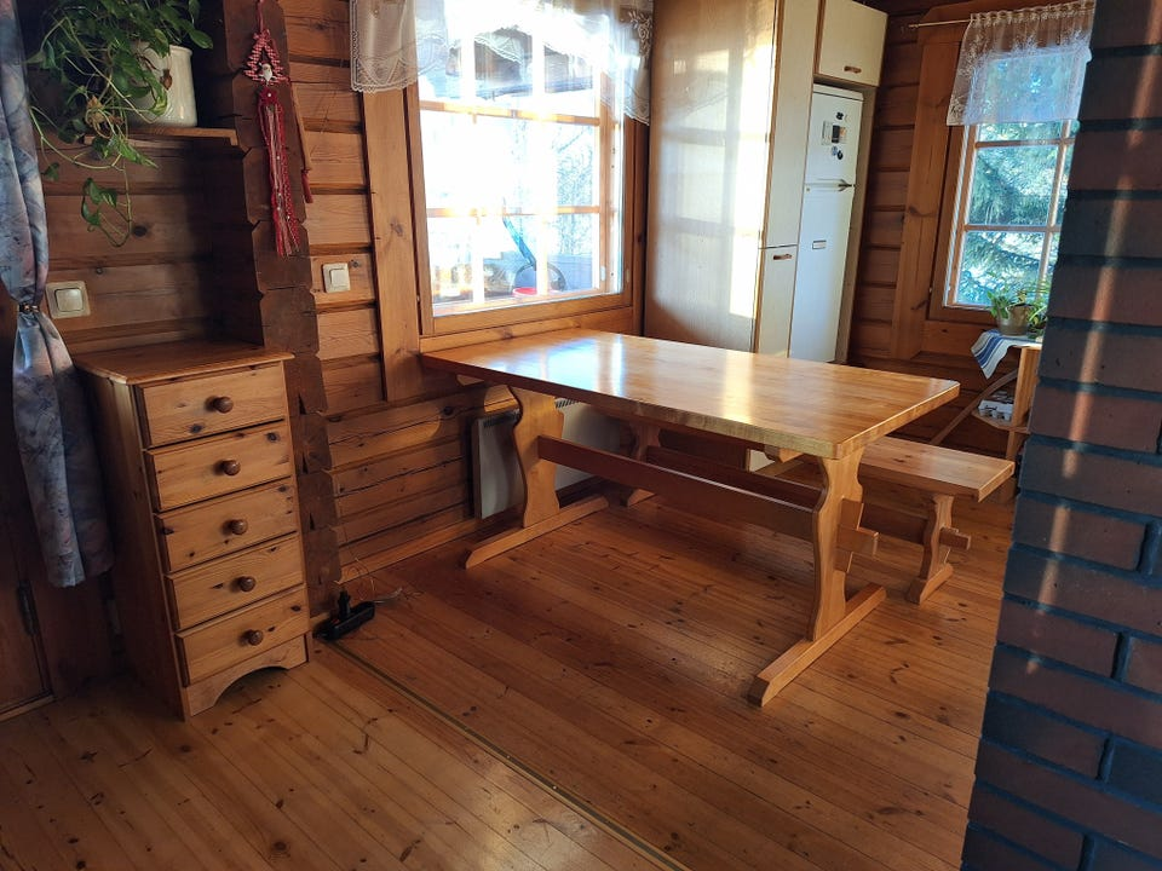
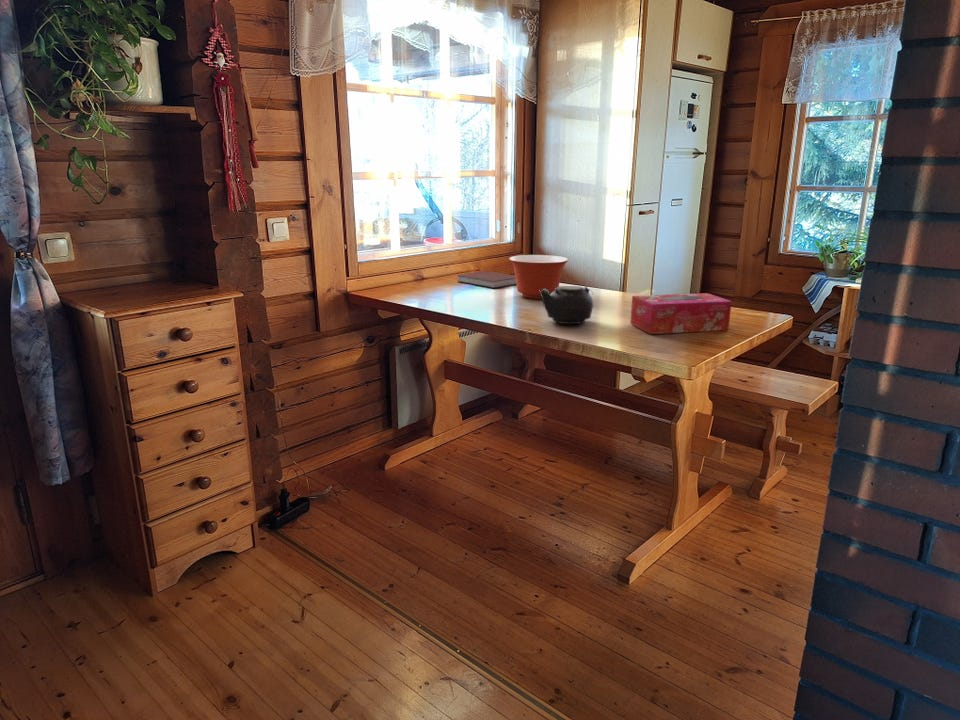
+ mixing bowl [508,254,569,300]
+ teapot [539,285,594,326]
+ notebook [457,270,517,289]
+ tissue box [629,292,733,335]
